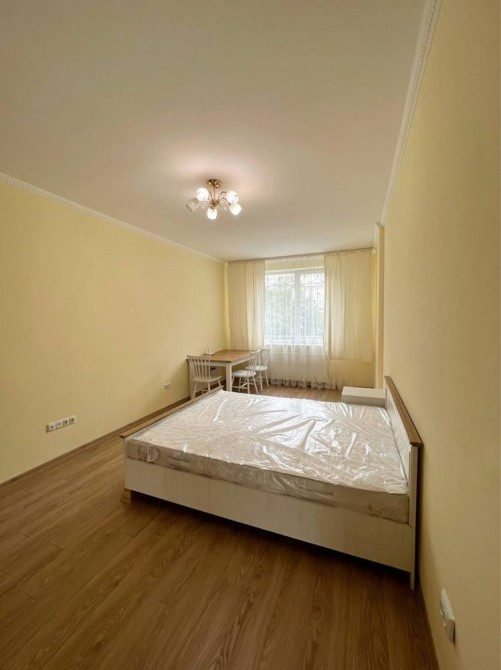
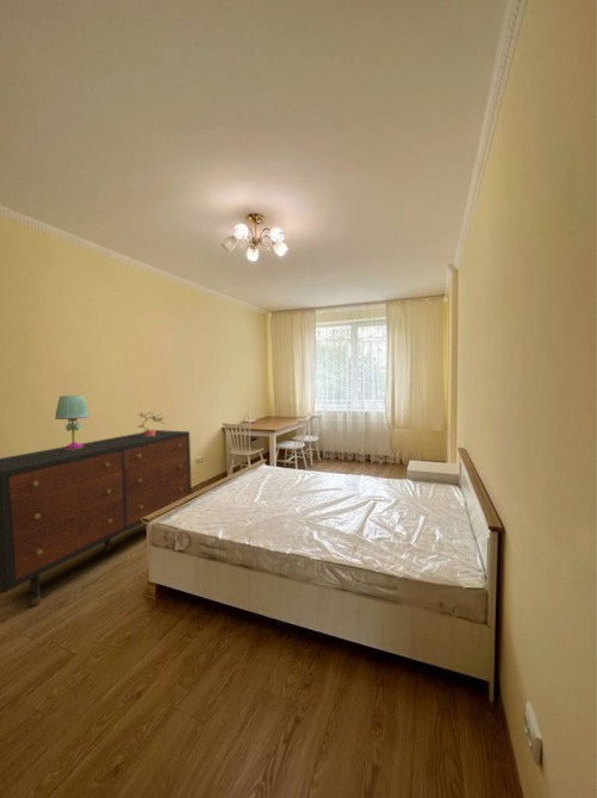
+ dresser [0,429,193,606]
+ table lamp [54,394,91,449]
+ potted plant [136,410,167,437]
